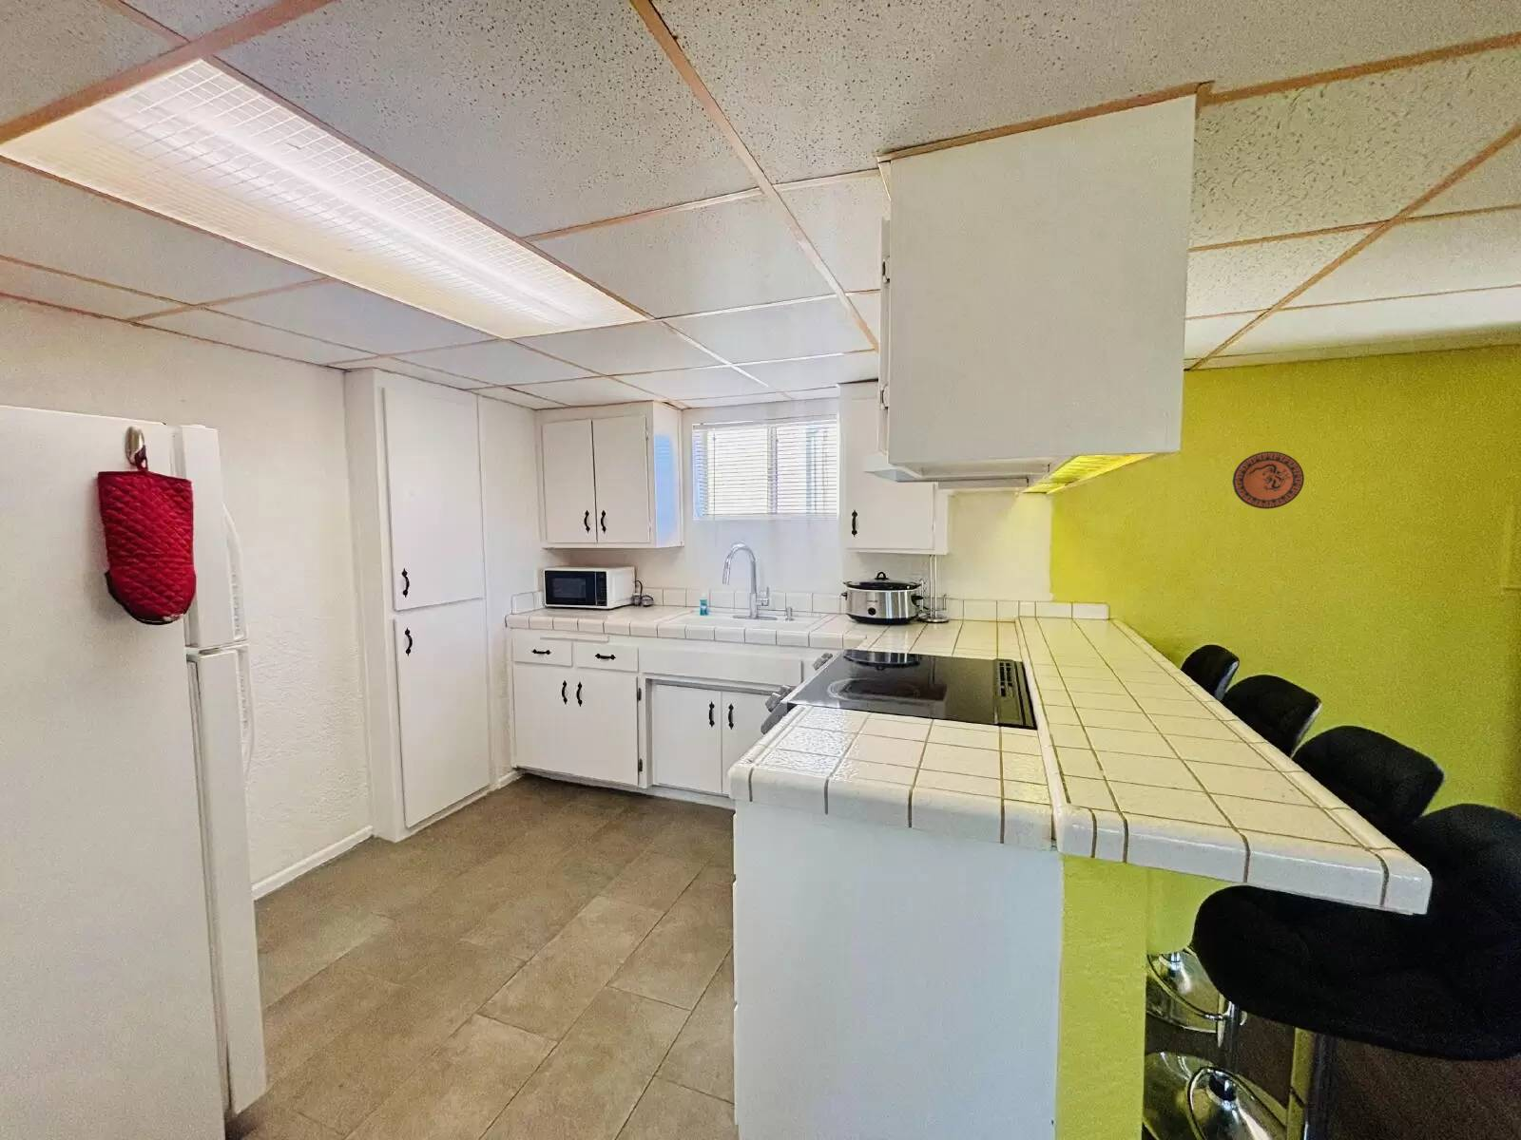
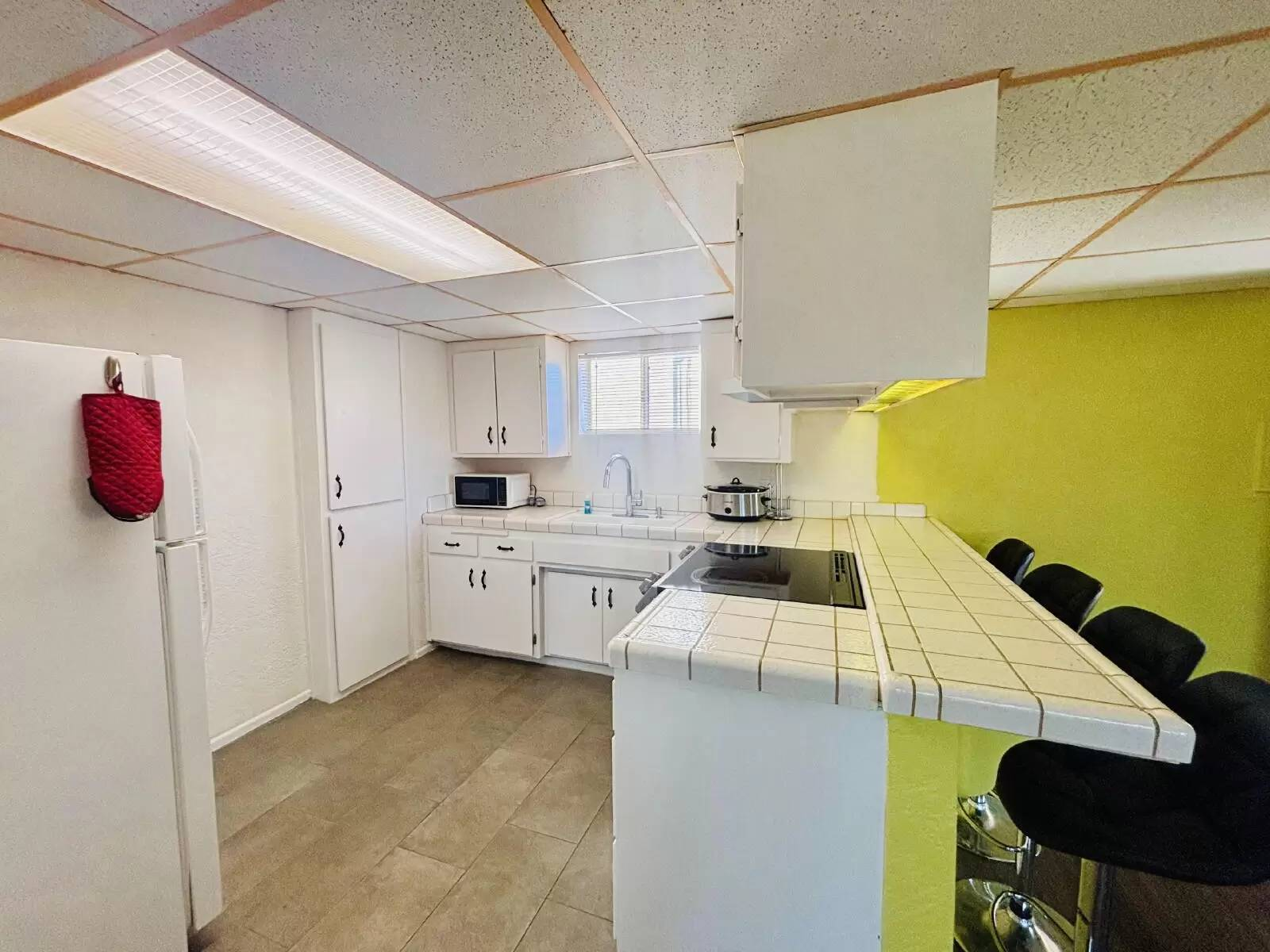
- decorative plate [1232,450,1305,510]
